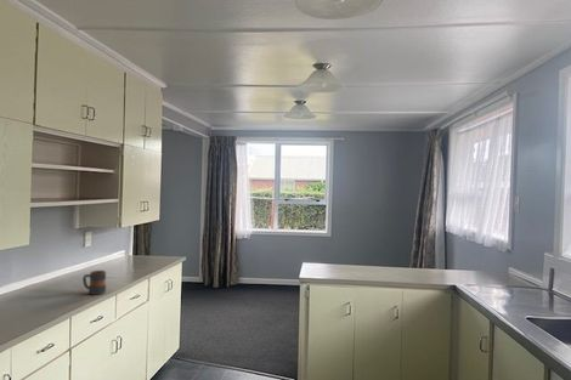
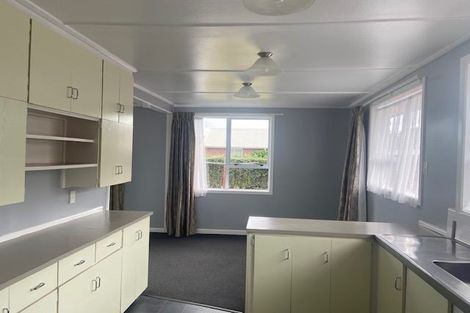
- mug [81,270,107,296]
